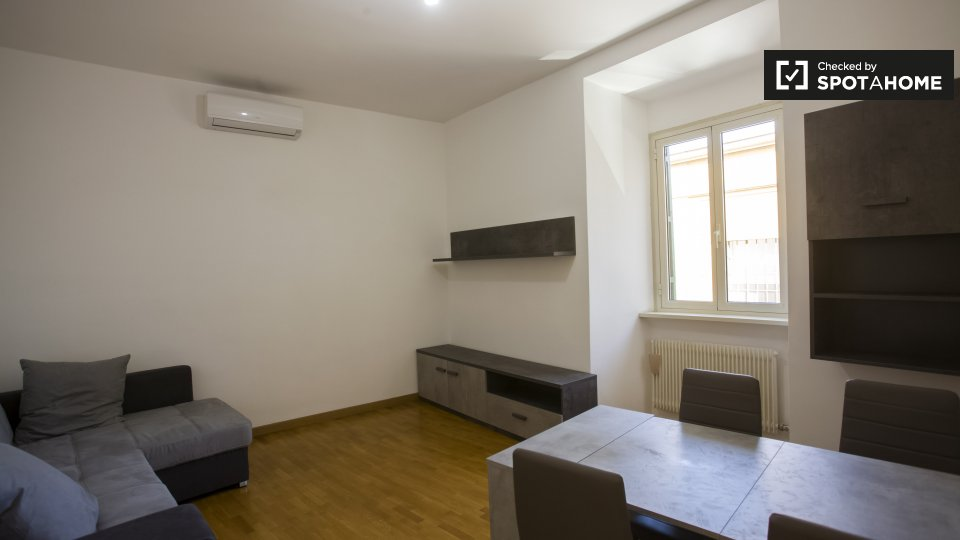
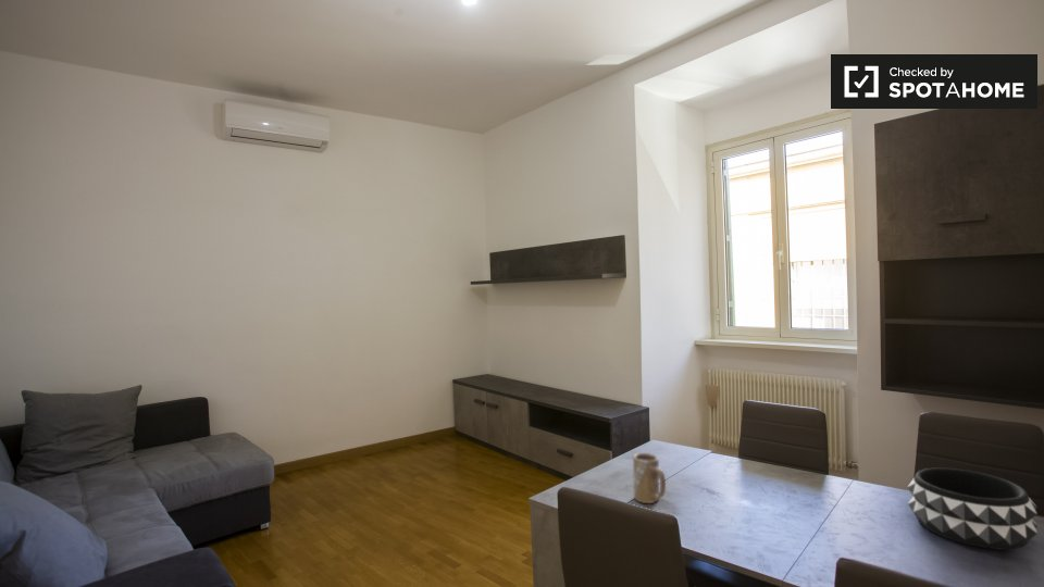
+ mug [632,452,667,504]
+ decorative bowl [906,467,1039,551]
